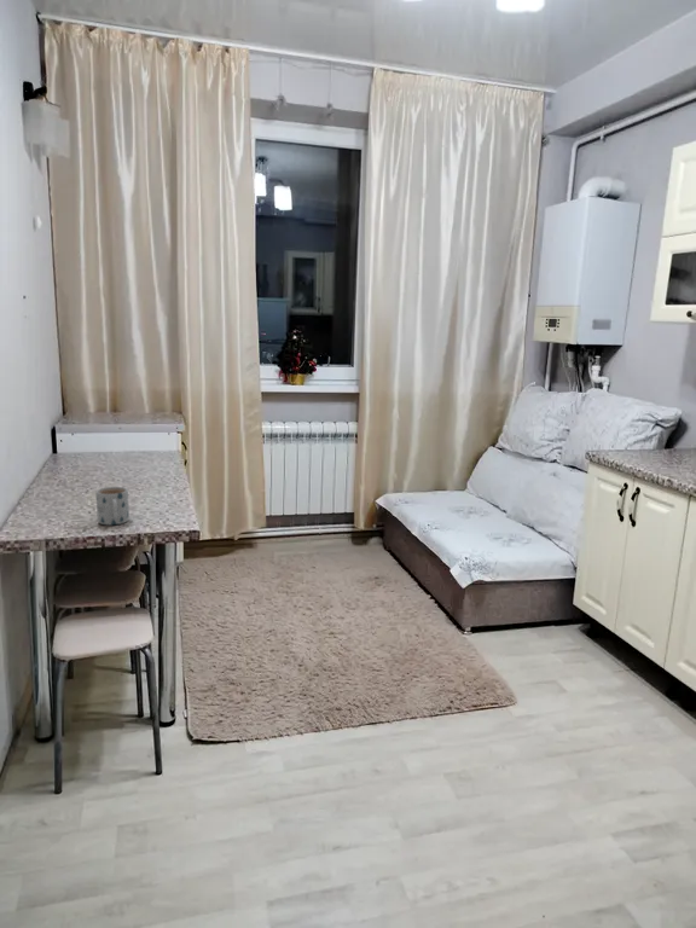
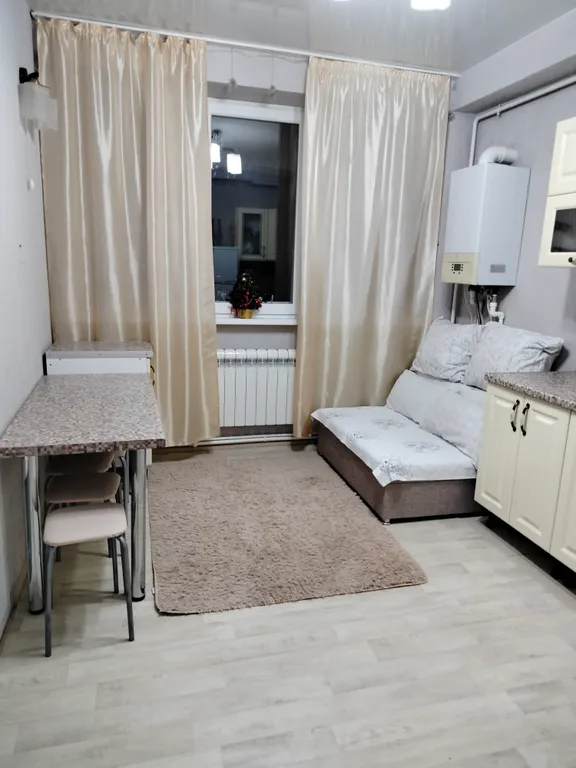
- mug [95,486,130,527]
